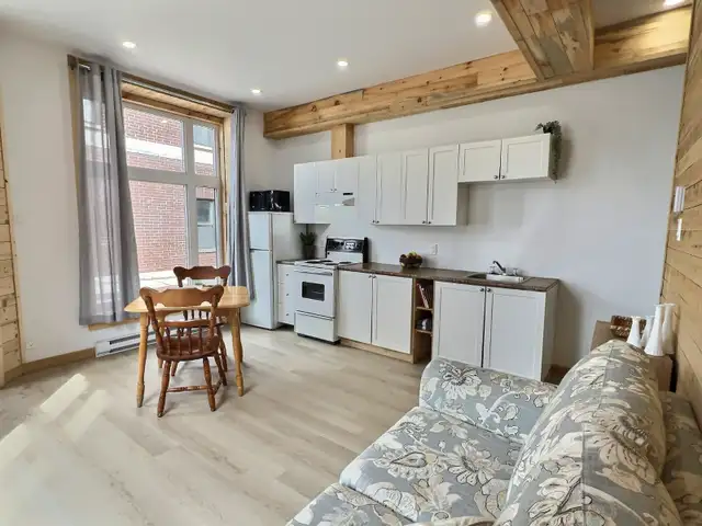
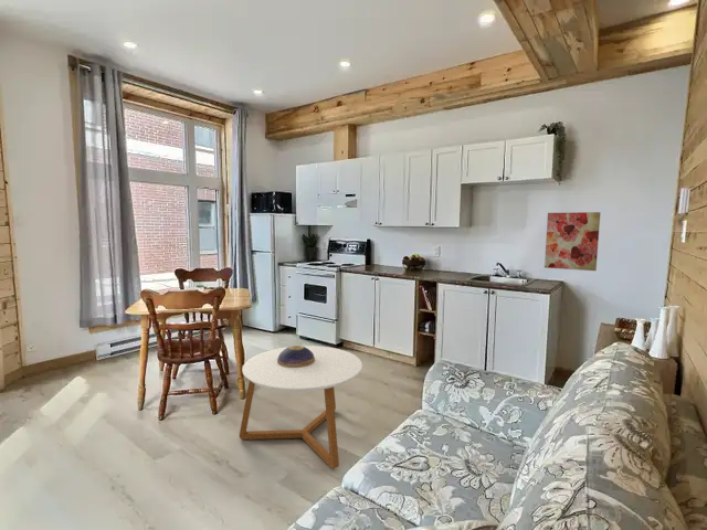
+ coffee table [239,344,363,469]
+ wall art [544,211,601,272]
+ decorative bowl [277,344,315,368]
